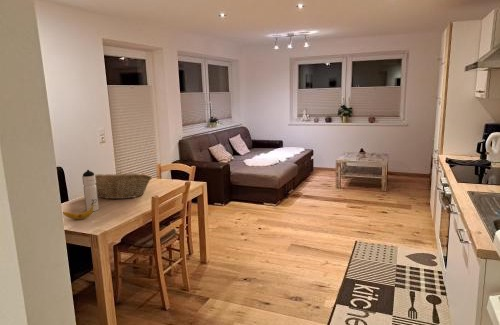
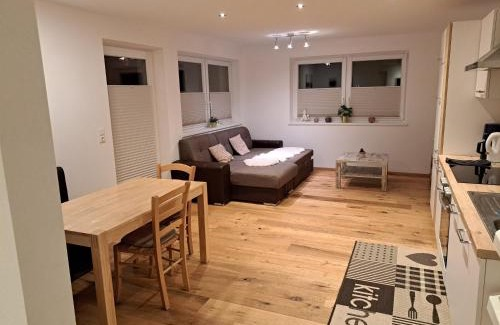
- fruit basket [94,170,153,200]
- banana [62,203,94,220]
- water bottle [81,169,99,212]
